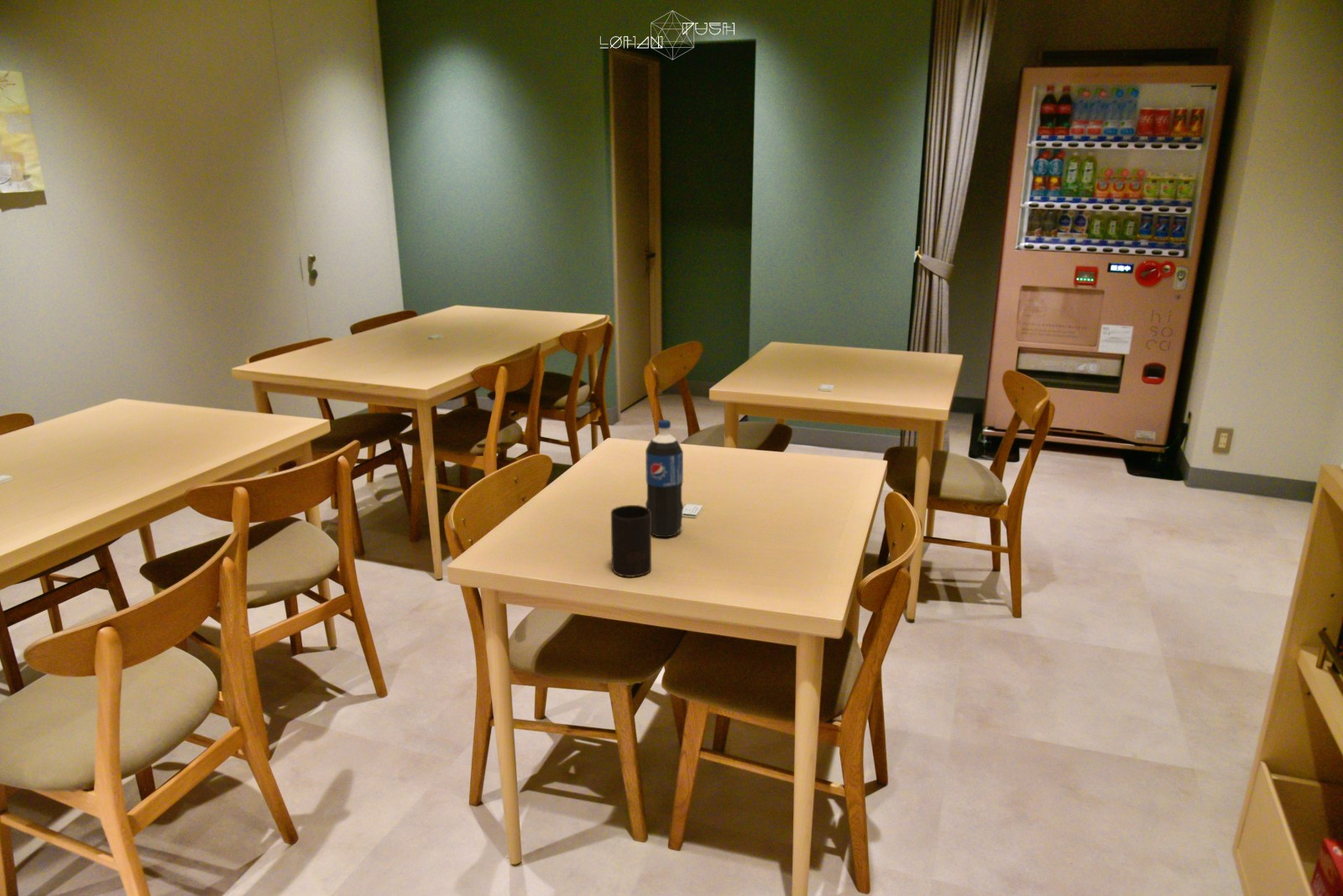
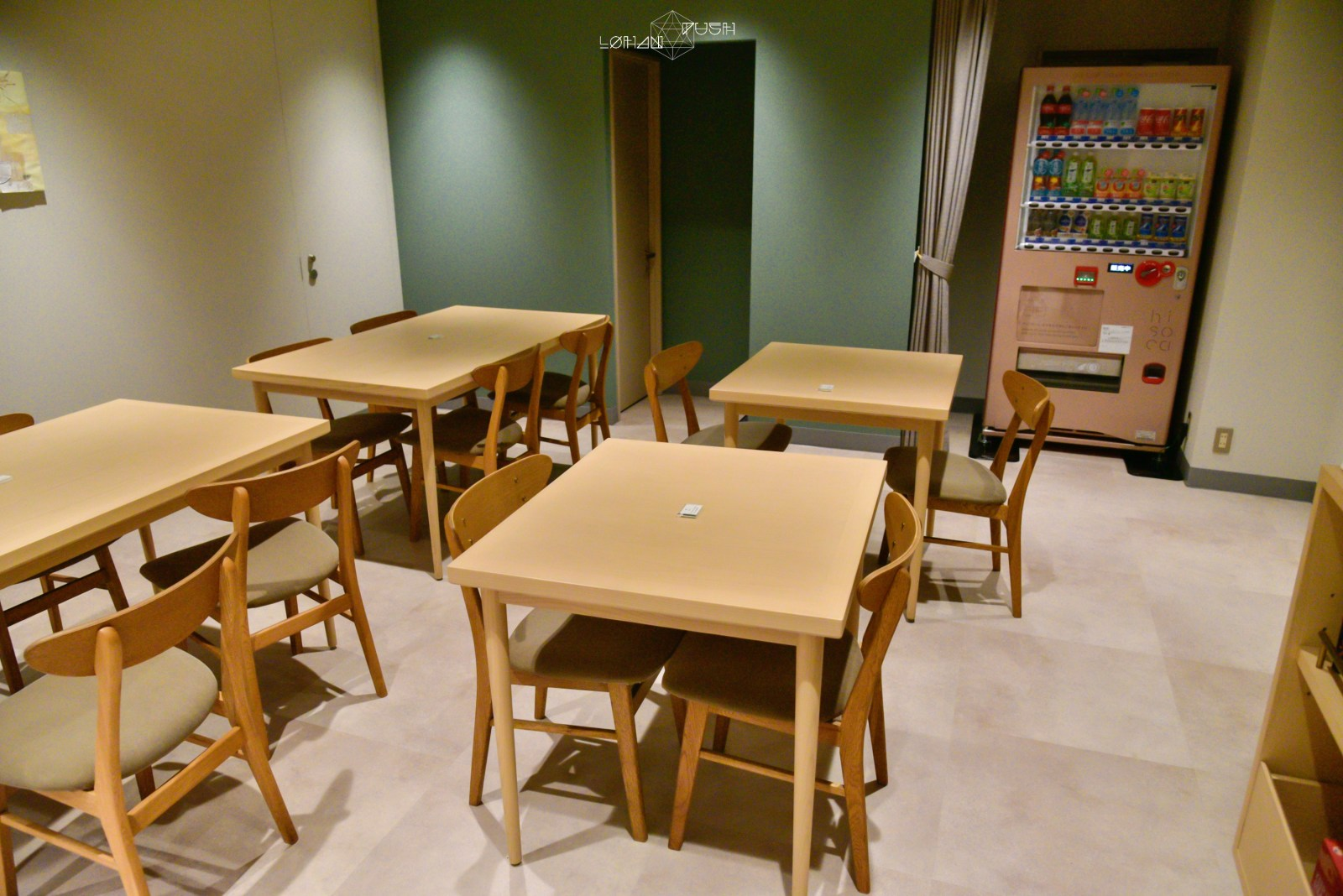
- pop [645,419,684,538]
- cup [610,504,652,578]
